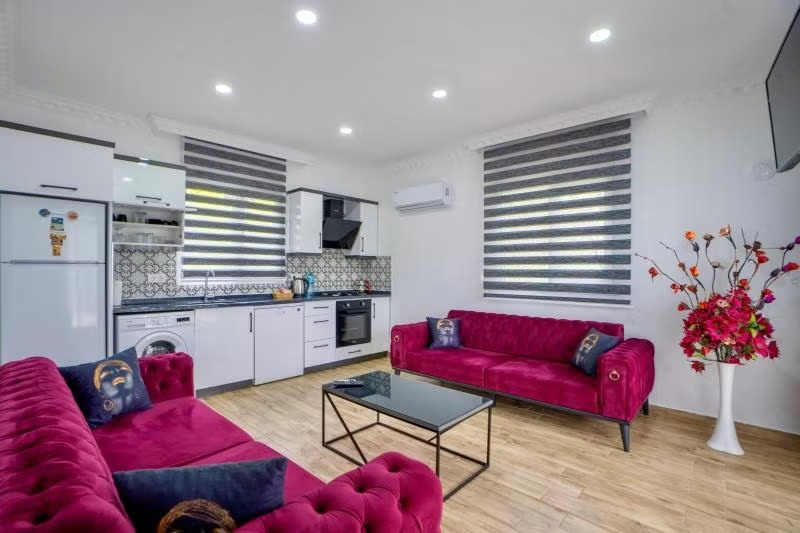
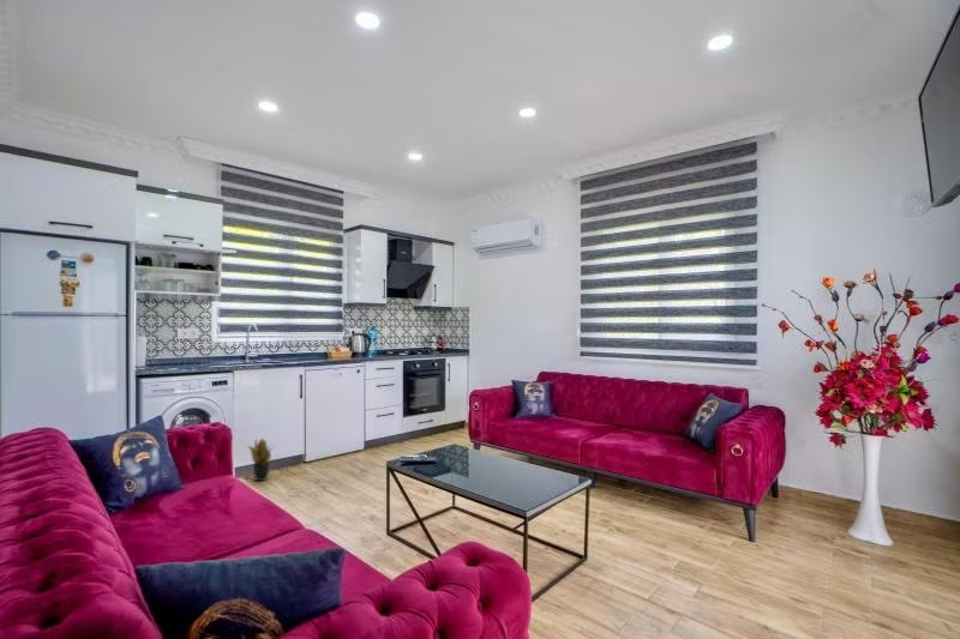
+ potted plant [246,436,275,482]
